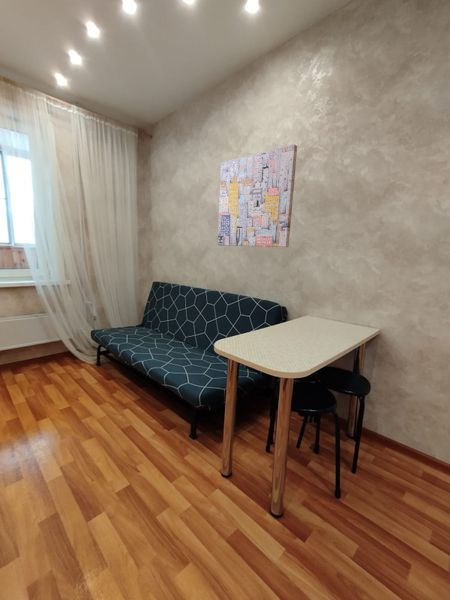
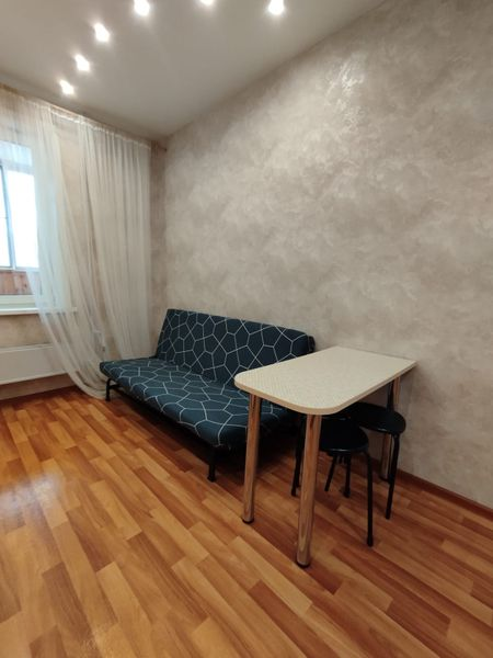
- wall art [217,143,298,248]
